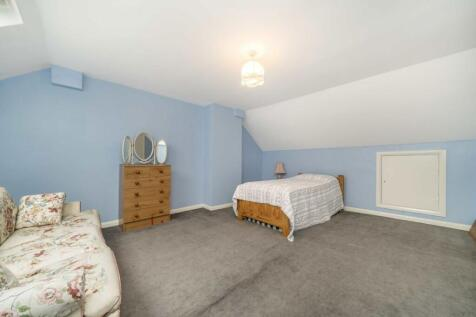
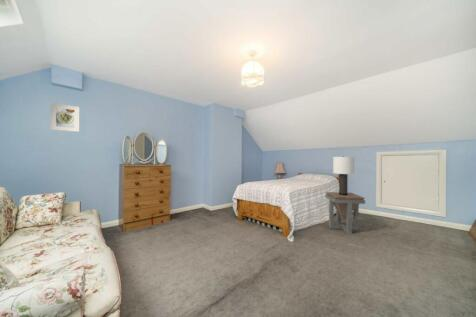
+ lamp [332,155,355,196]
+ side table [324,191,366,235]
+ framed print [49,102,80,133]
